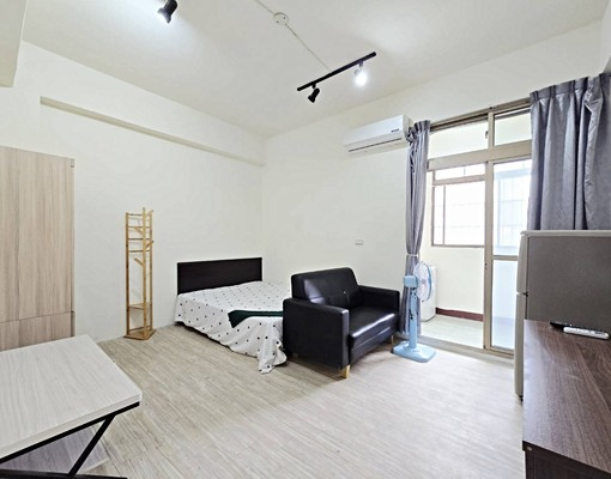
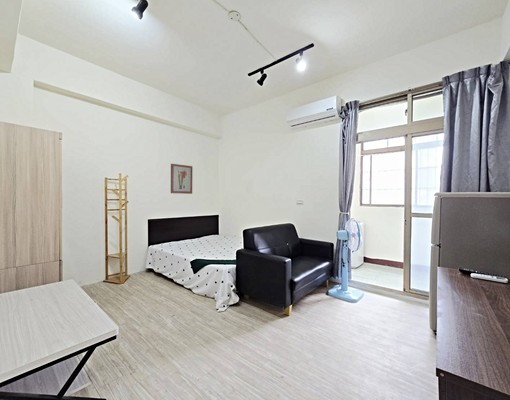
+ wall art [170,163,193,195]
